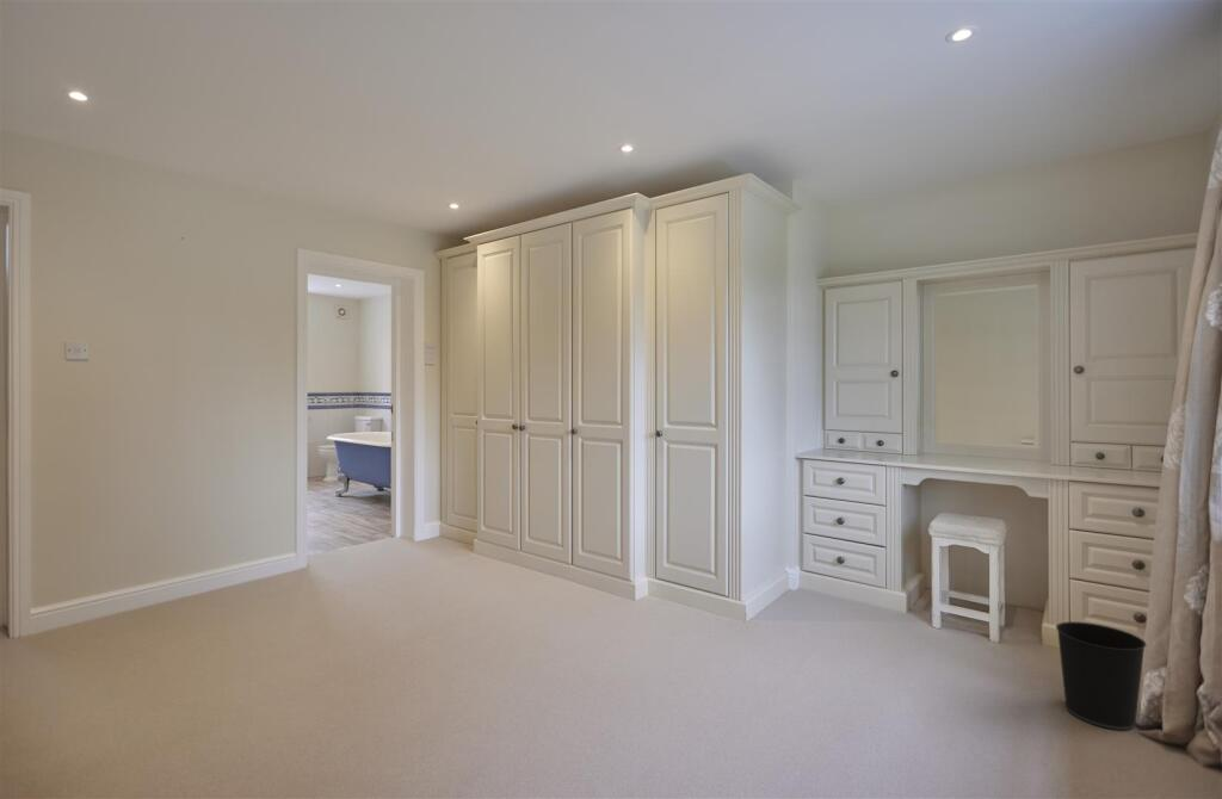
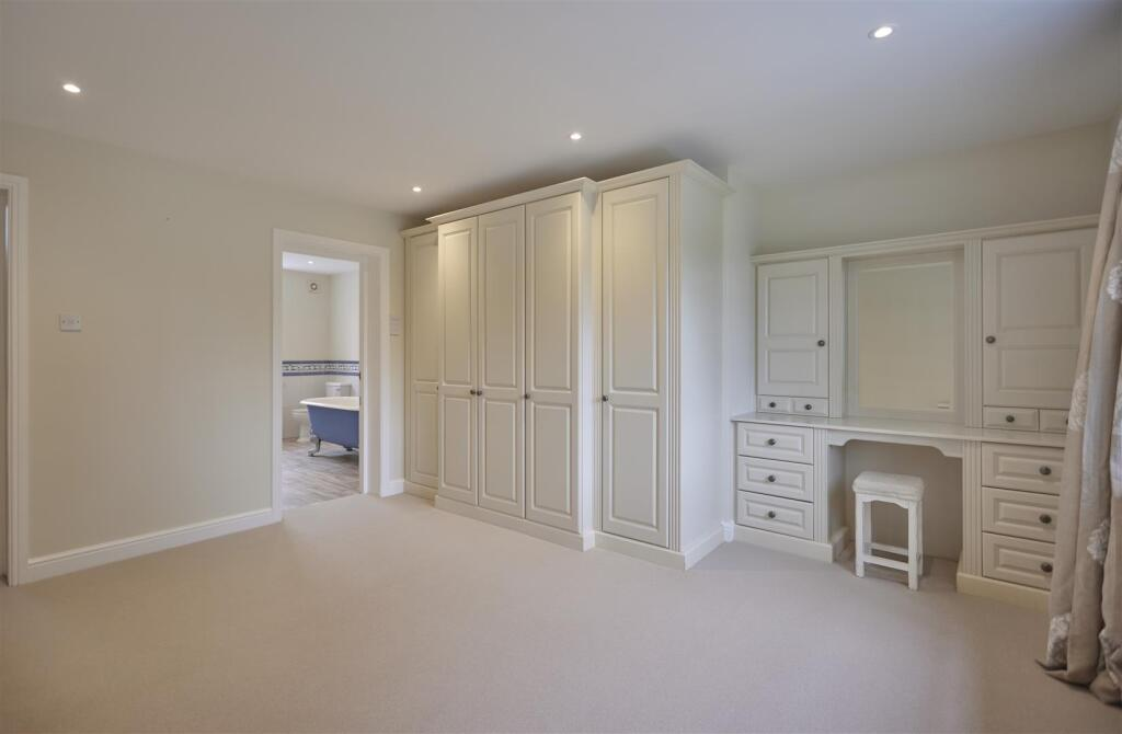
- wastebasket [1055,620,1148,731]
